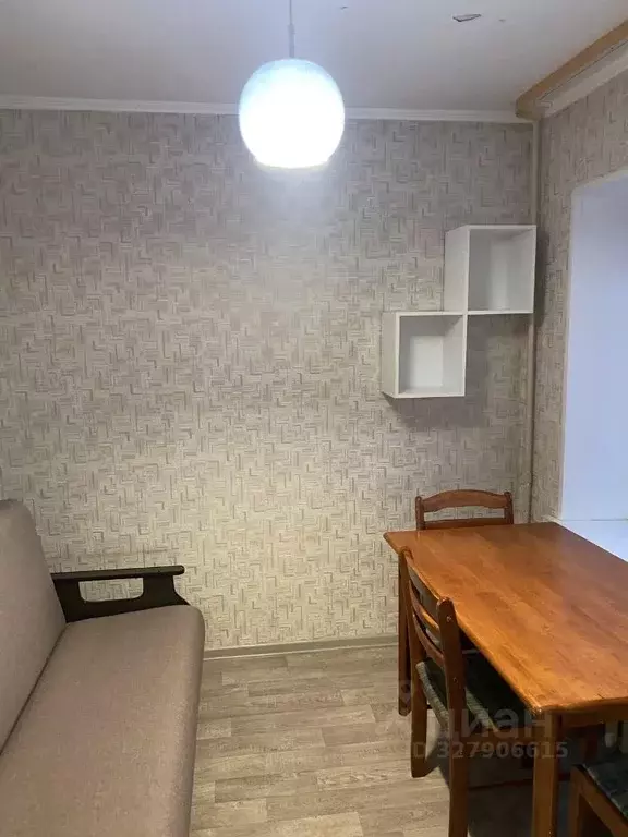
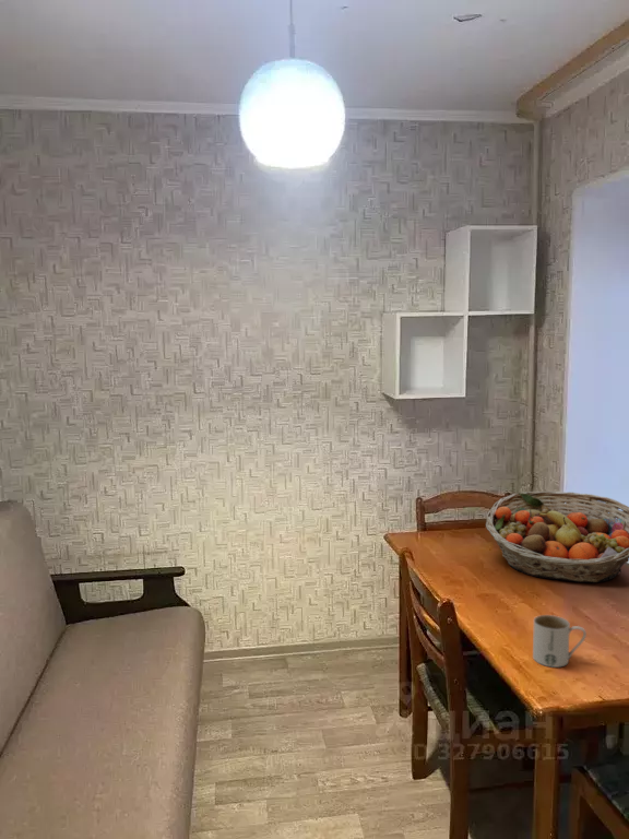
+ mug [532,614,588,669]
+ fruit basket [485,491,629,583]
